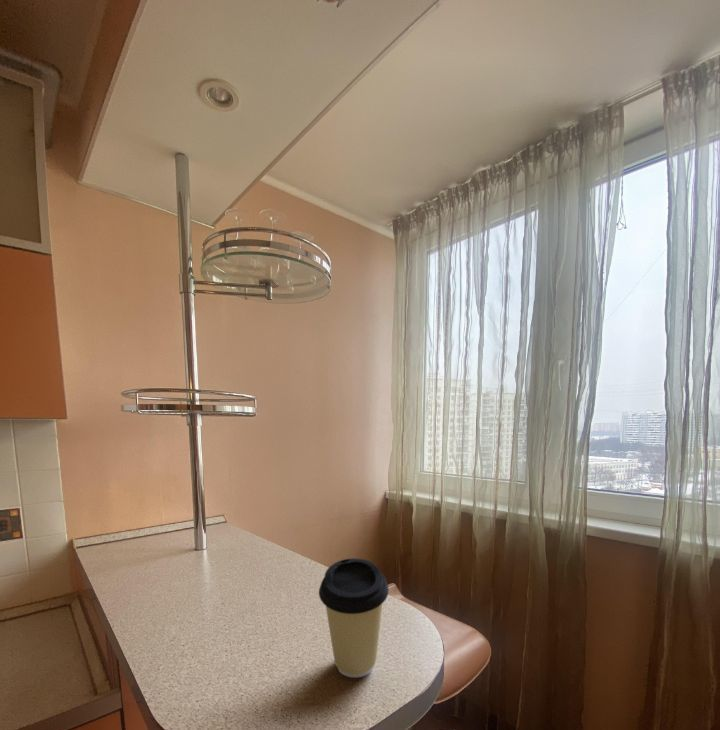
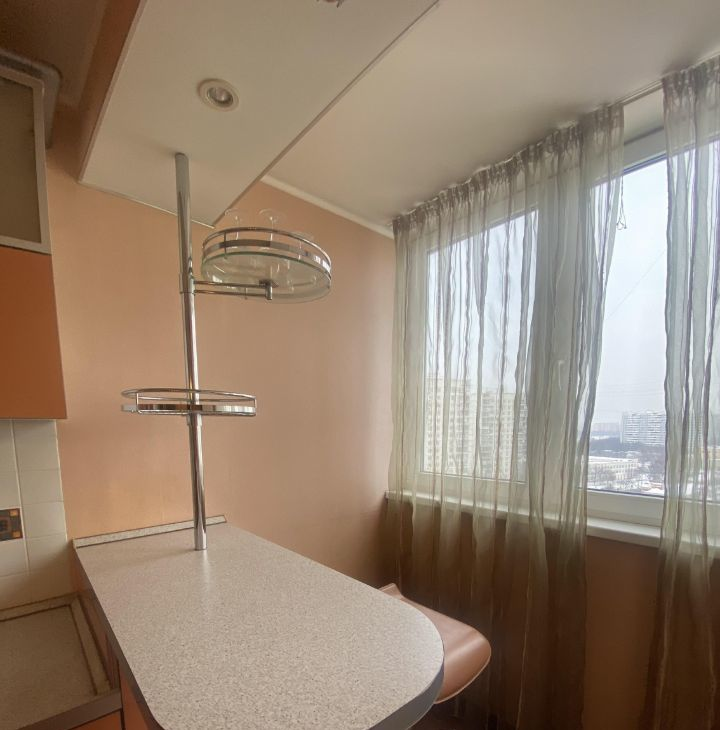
- coffee cup [318,557,390,679]
